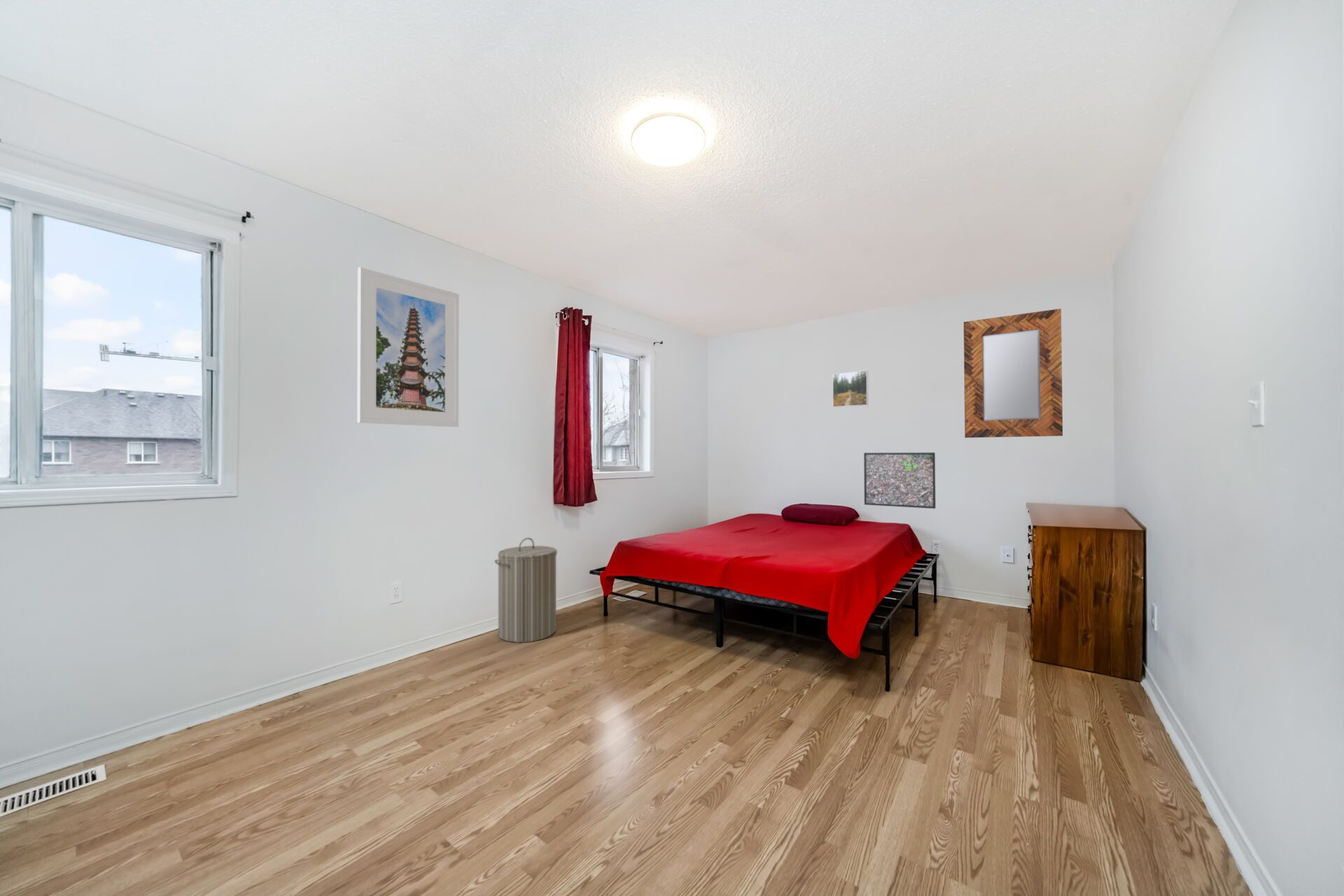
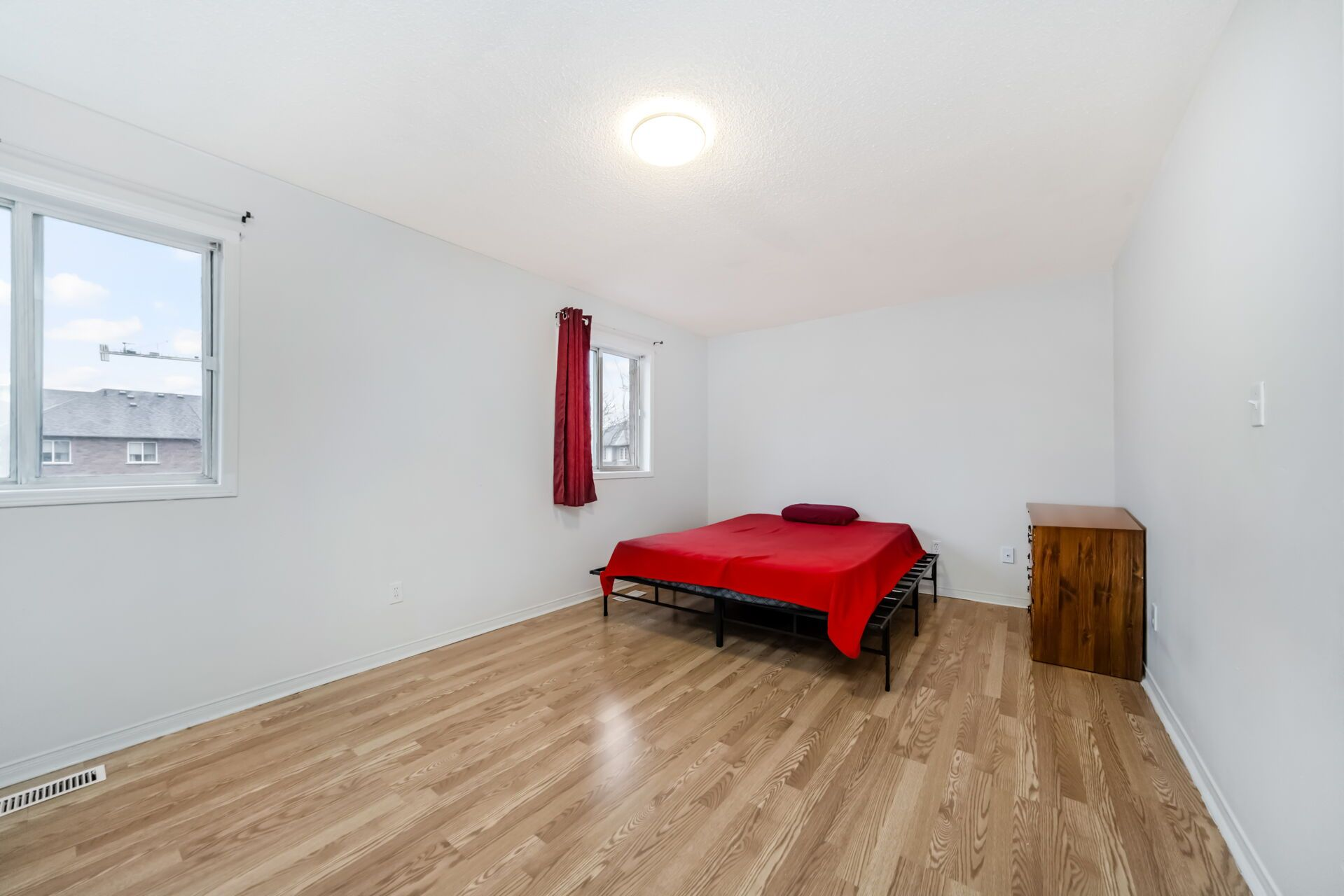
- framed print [832,370,869,408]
- home mirror [963,308,1063,438]
- laundry hamper [494,537,558,643]
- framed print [864,451,936,510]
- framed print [356,267,459,428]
